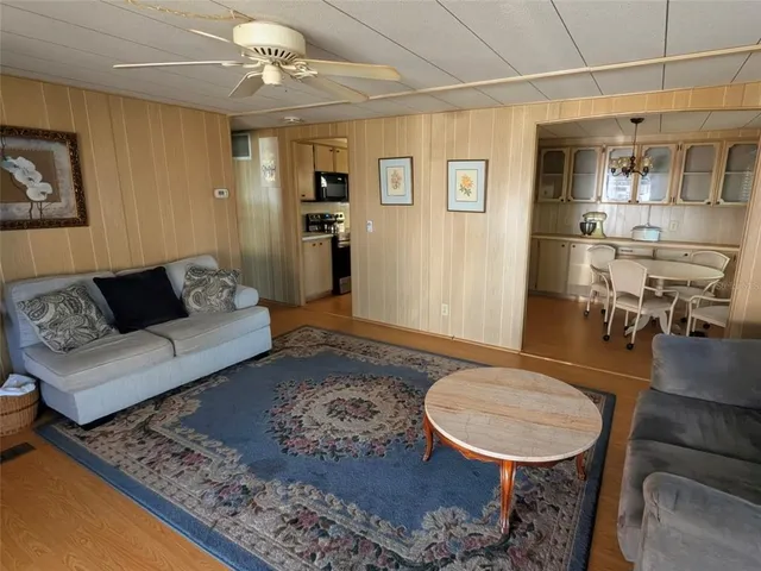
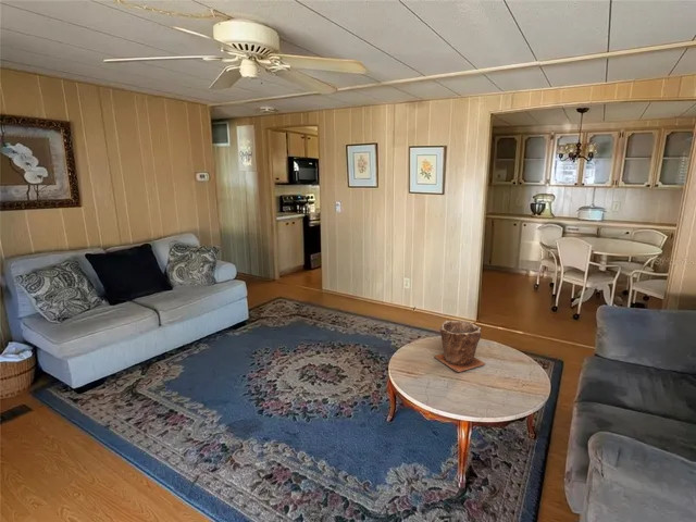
+ plant pot [433,320,486,373]
